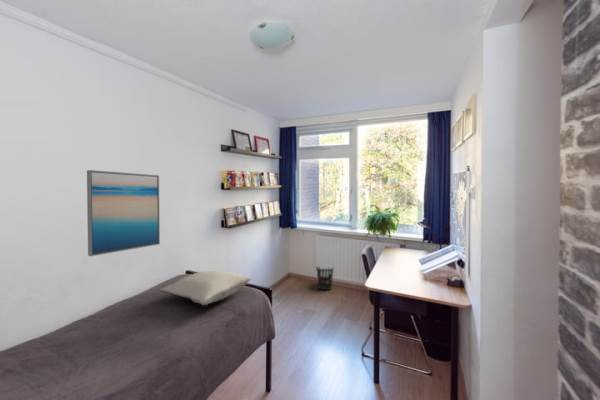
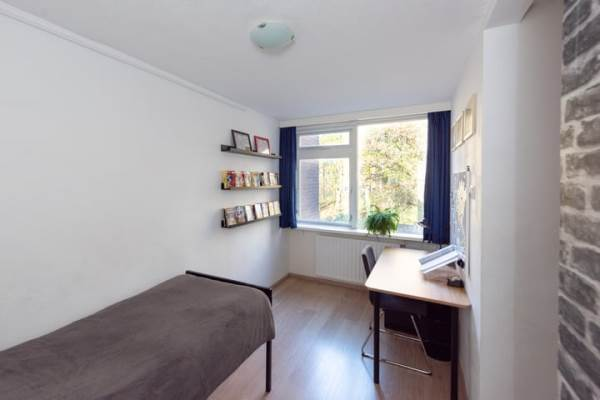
- pillow [159,270,253,306]
- wastebasket [315,265,335,291]
- wall art [86,169,161,257]
